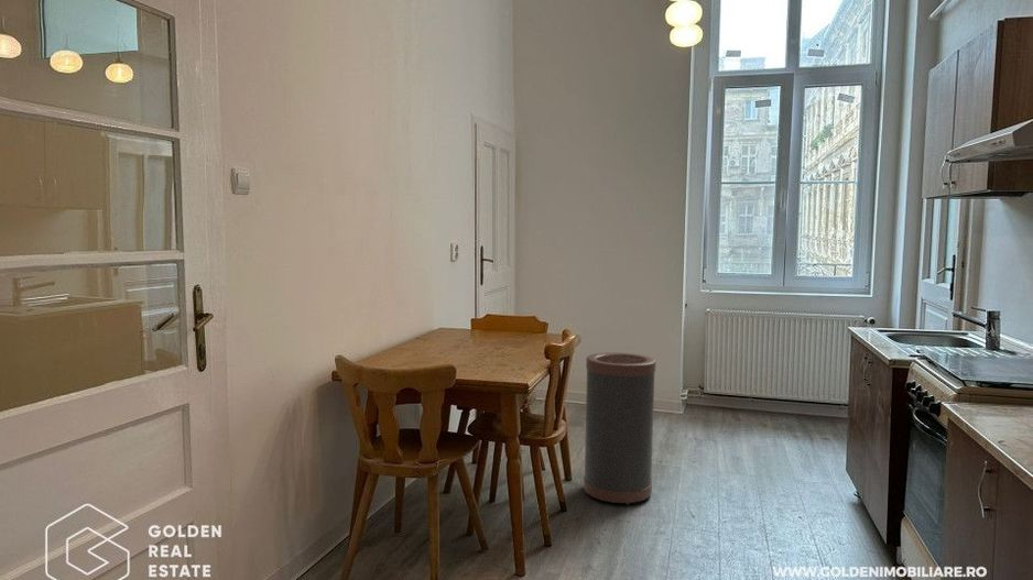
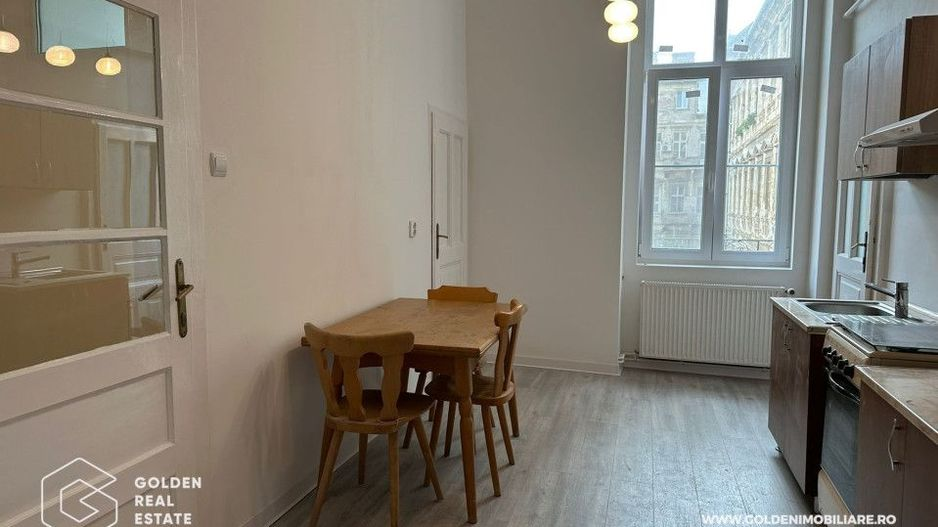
- trash can [583,351,656,506]
